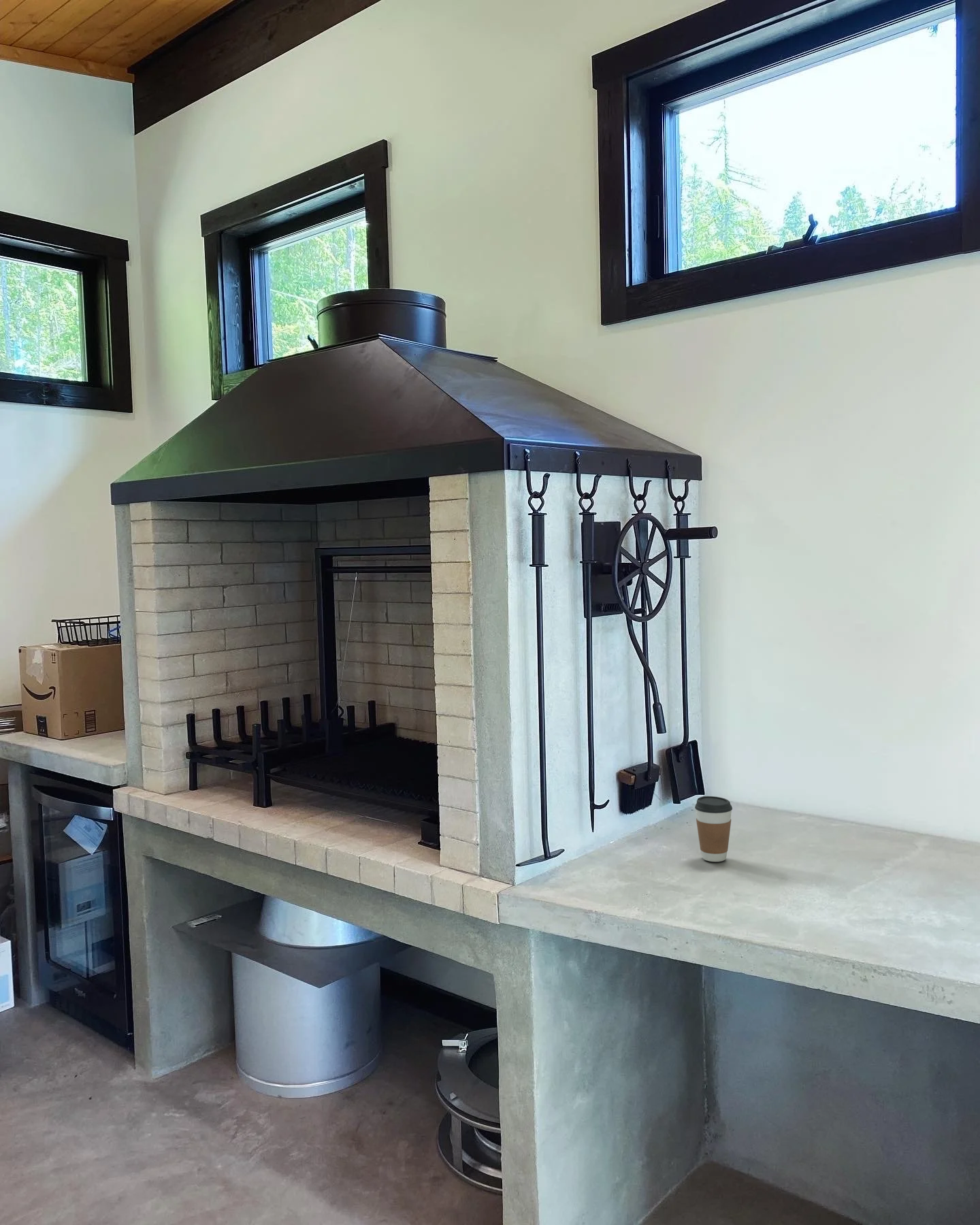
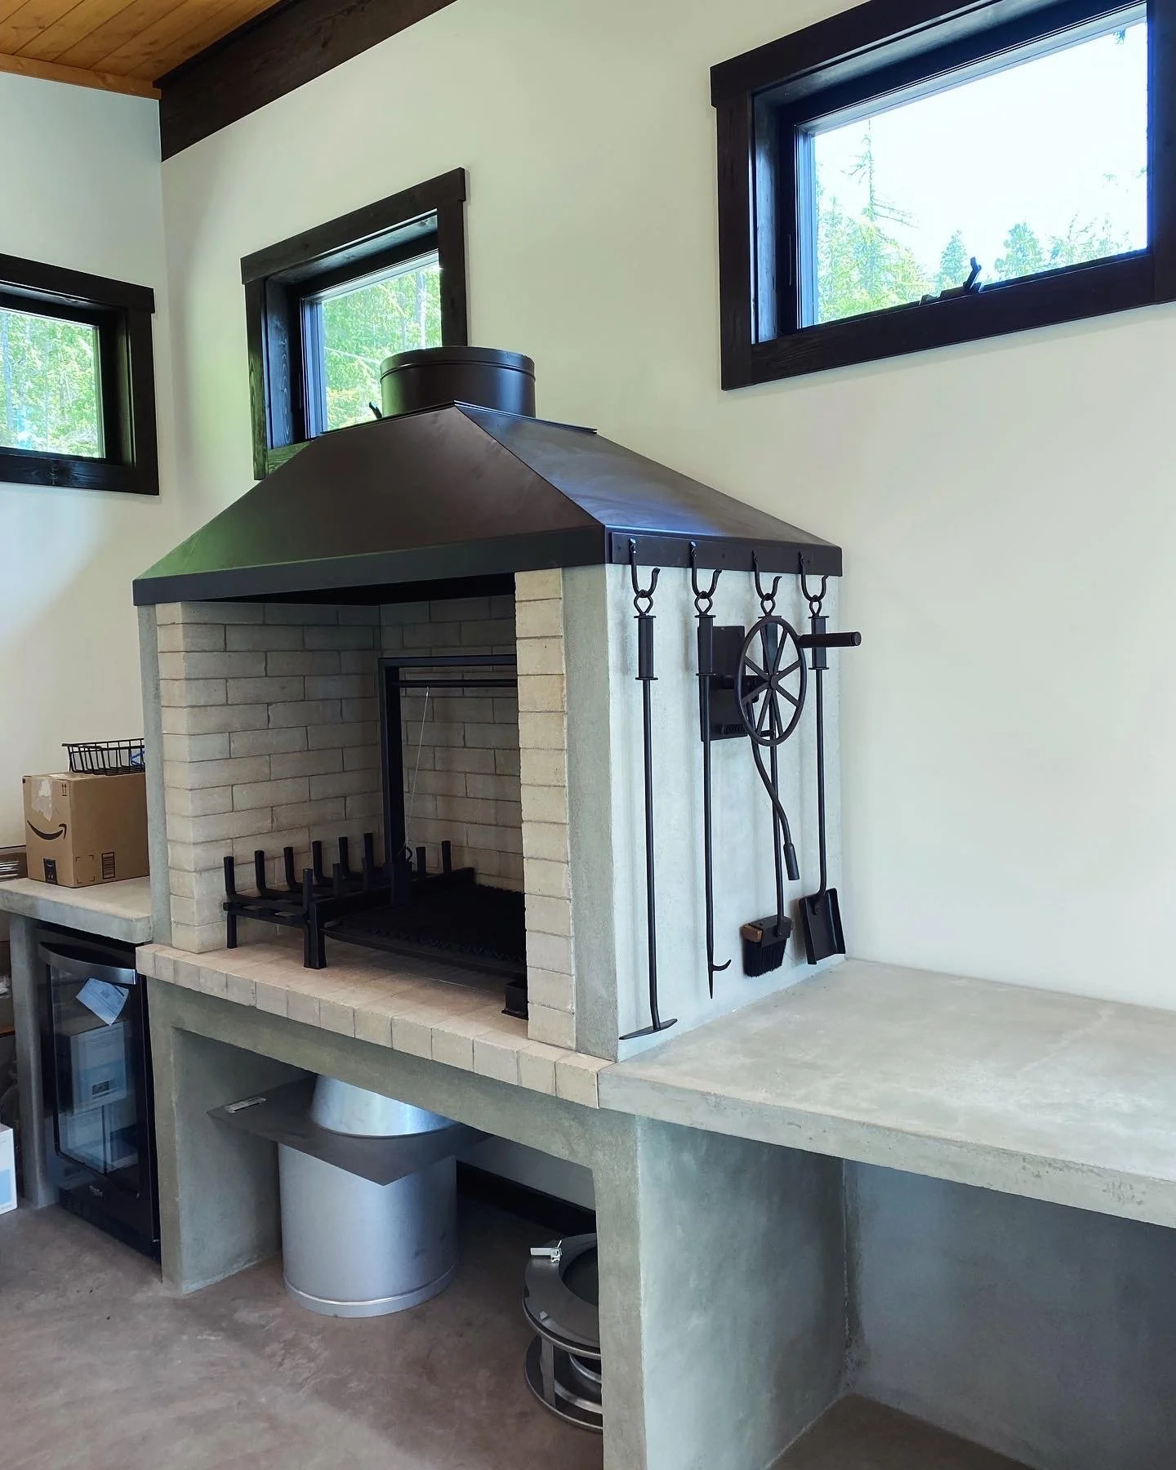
- coffee cup [694,796,733,862]
